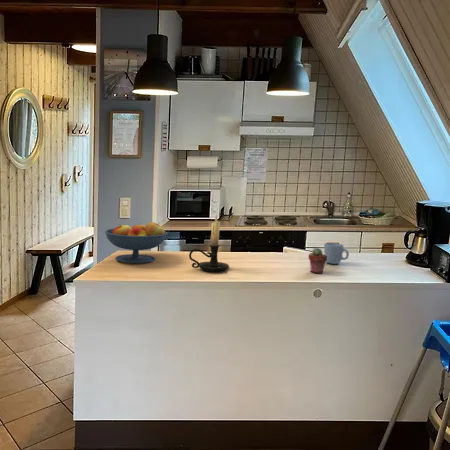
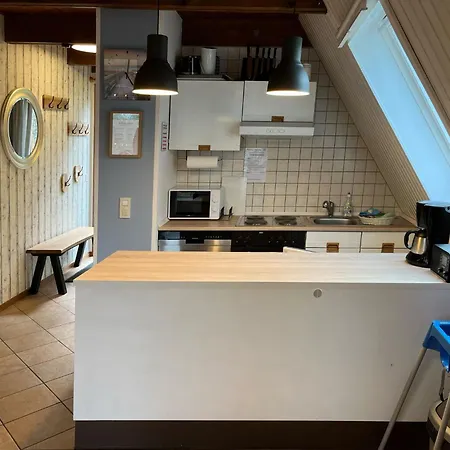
- candle holder [188,212,230,273]
- fruit bowl [104,221,168,264]
- mug [323,242,350,265]
- potted succulent [307,247,327,274]
